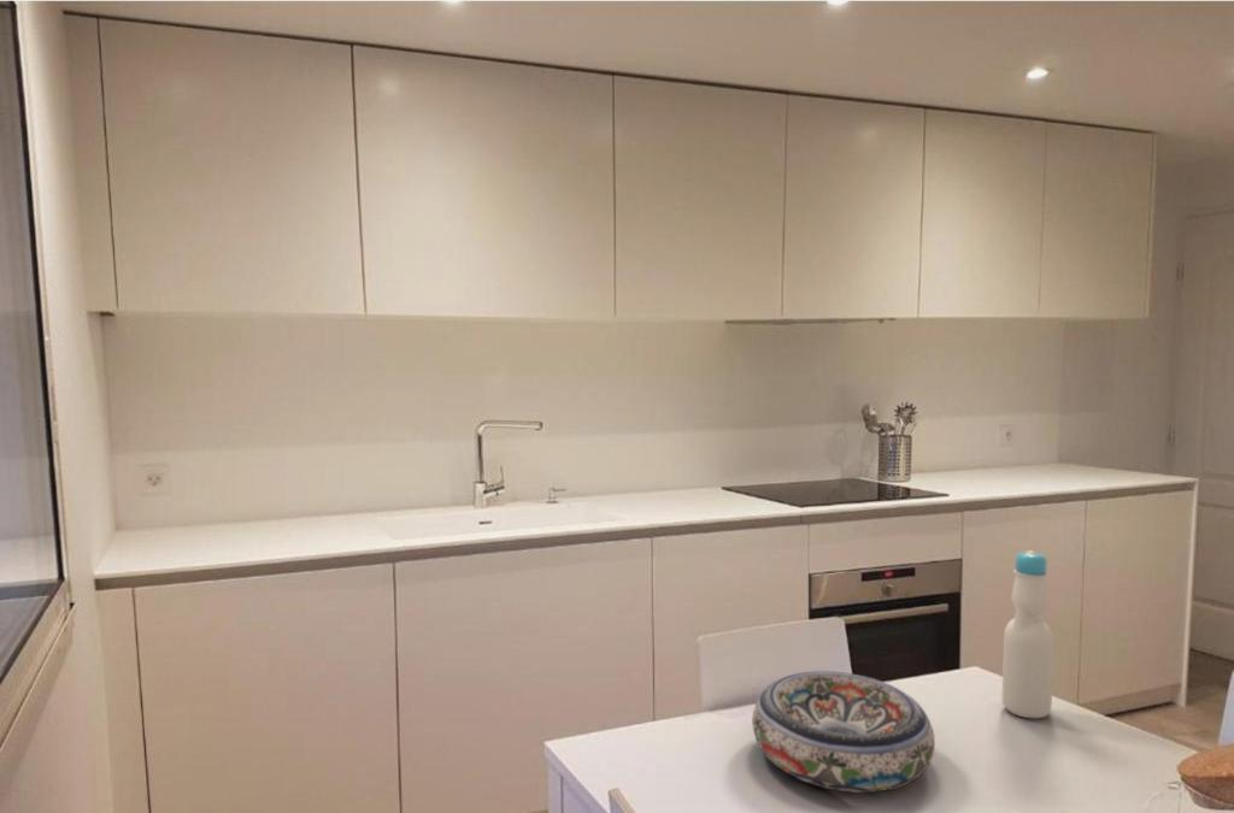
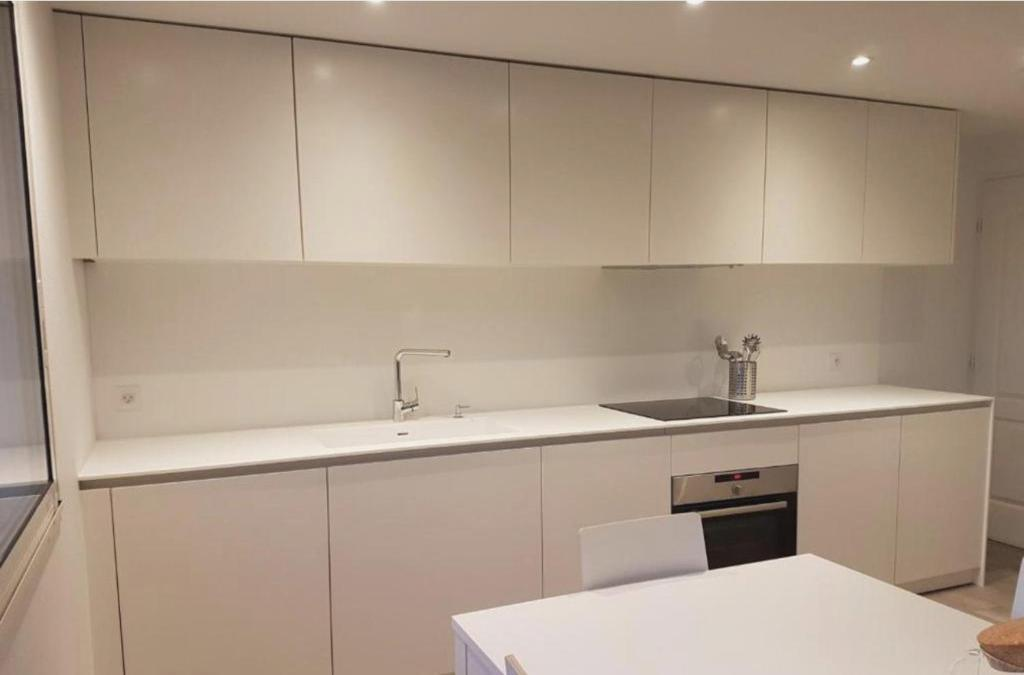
- bowl [751,670,936,794]
- bottle [1001,549,1054,719]
